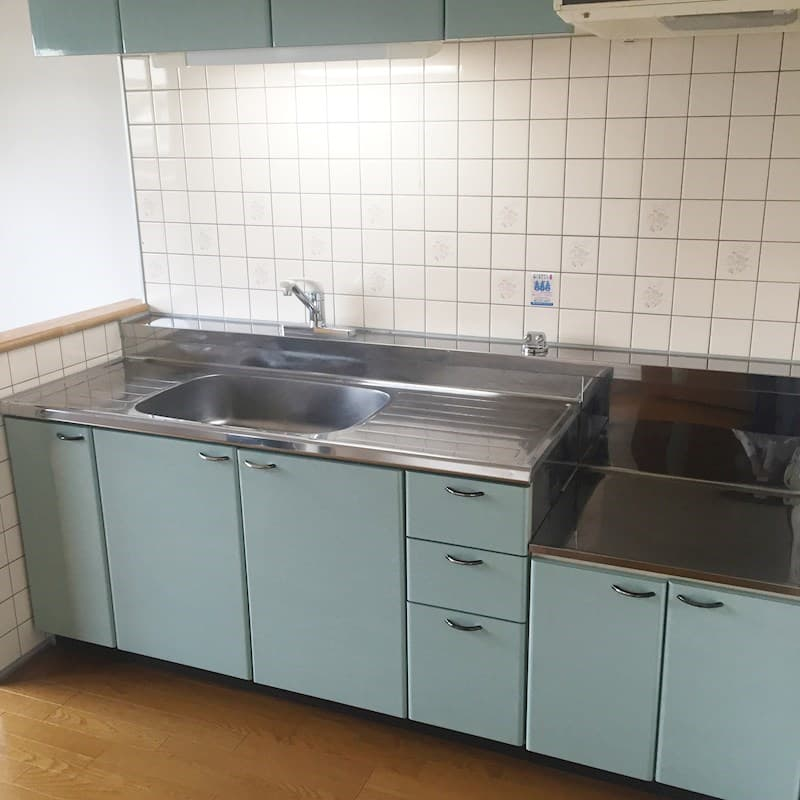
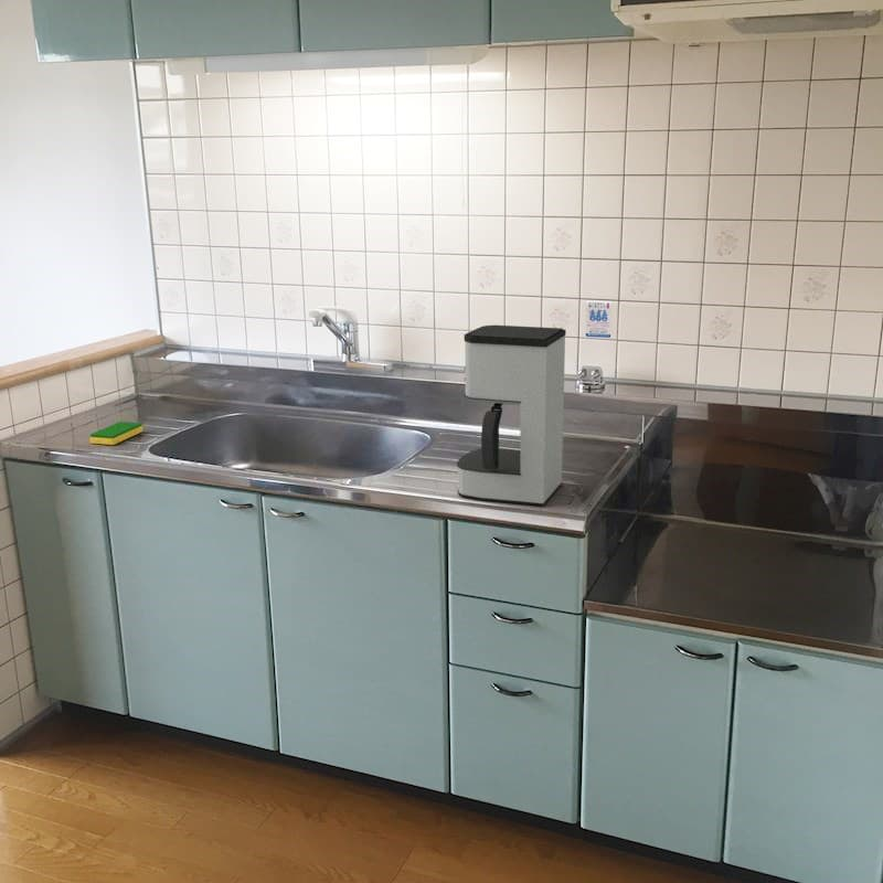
+ coffee maker [456,325,567,507]
+ dish sponge [88,421,145,446]
